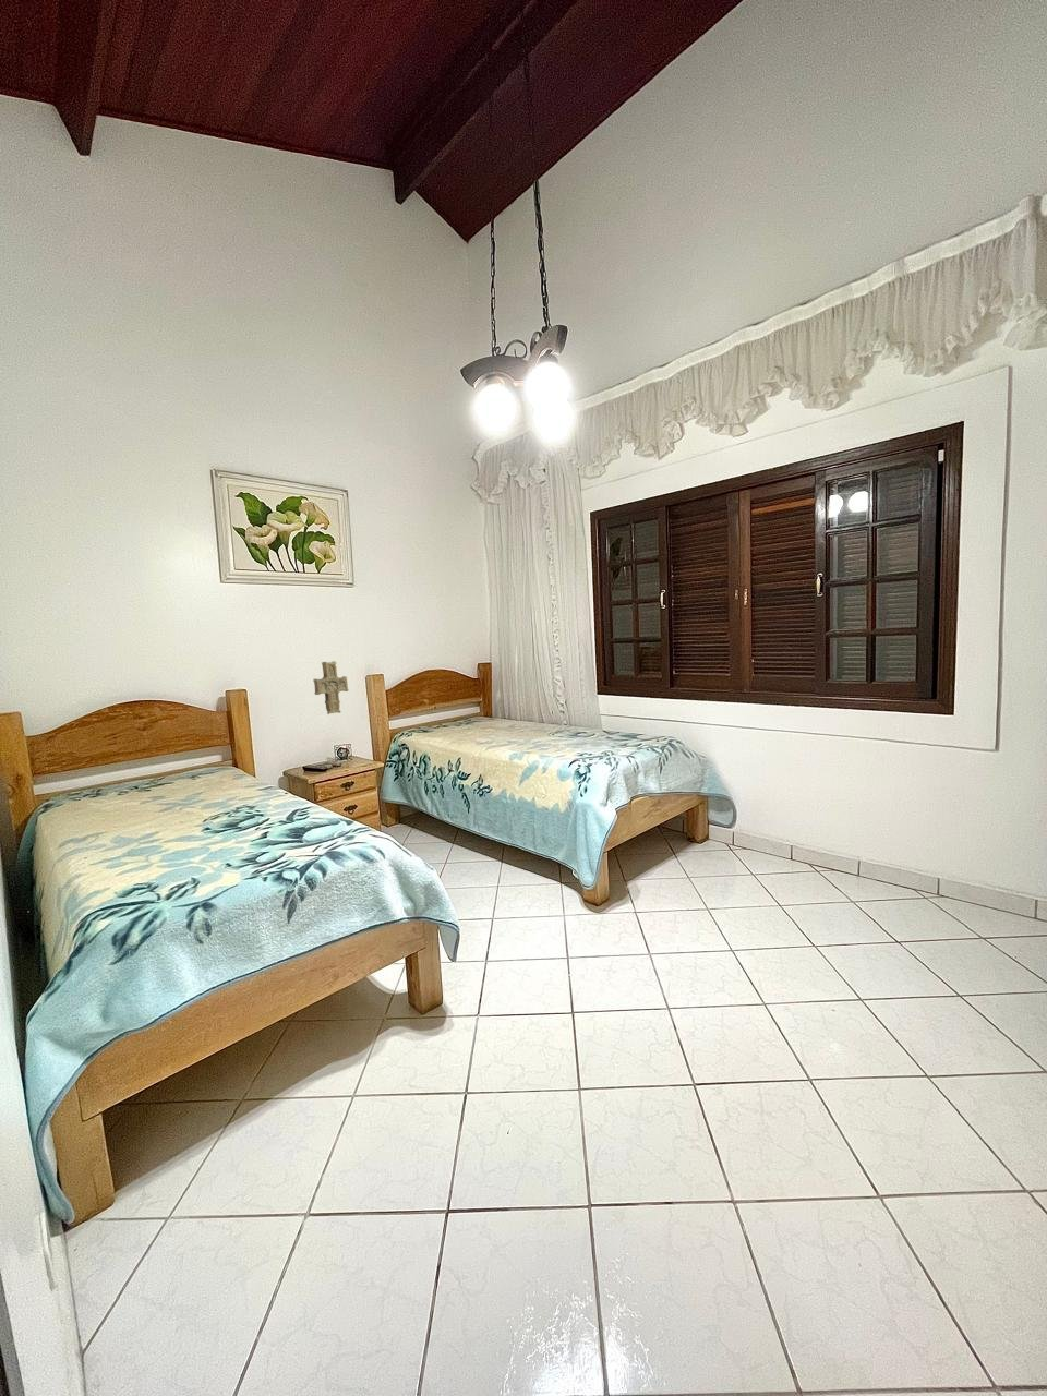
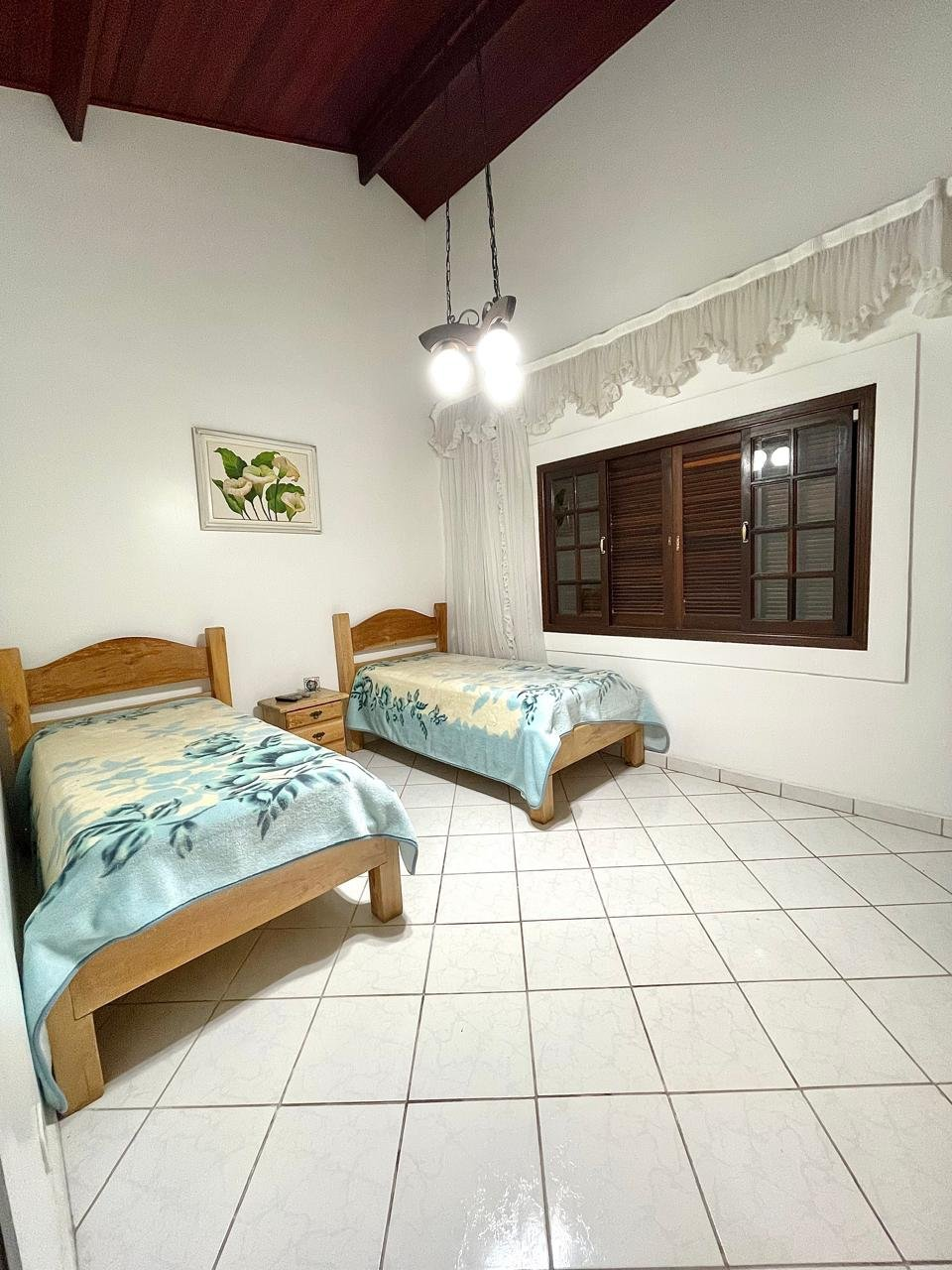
- decorative cross [312,660,349,716]
